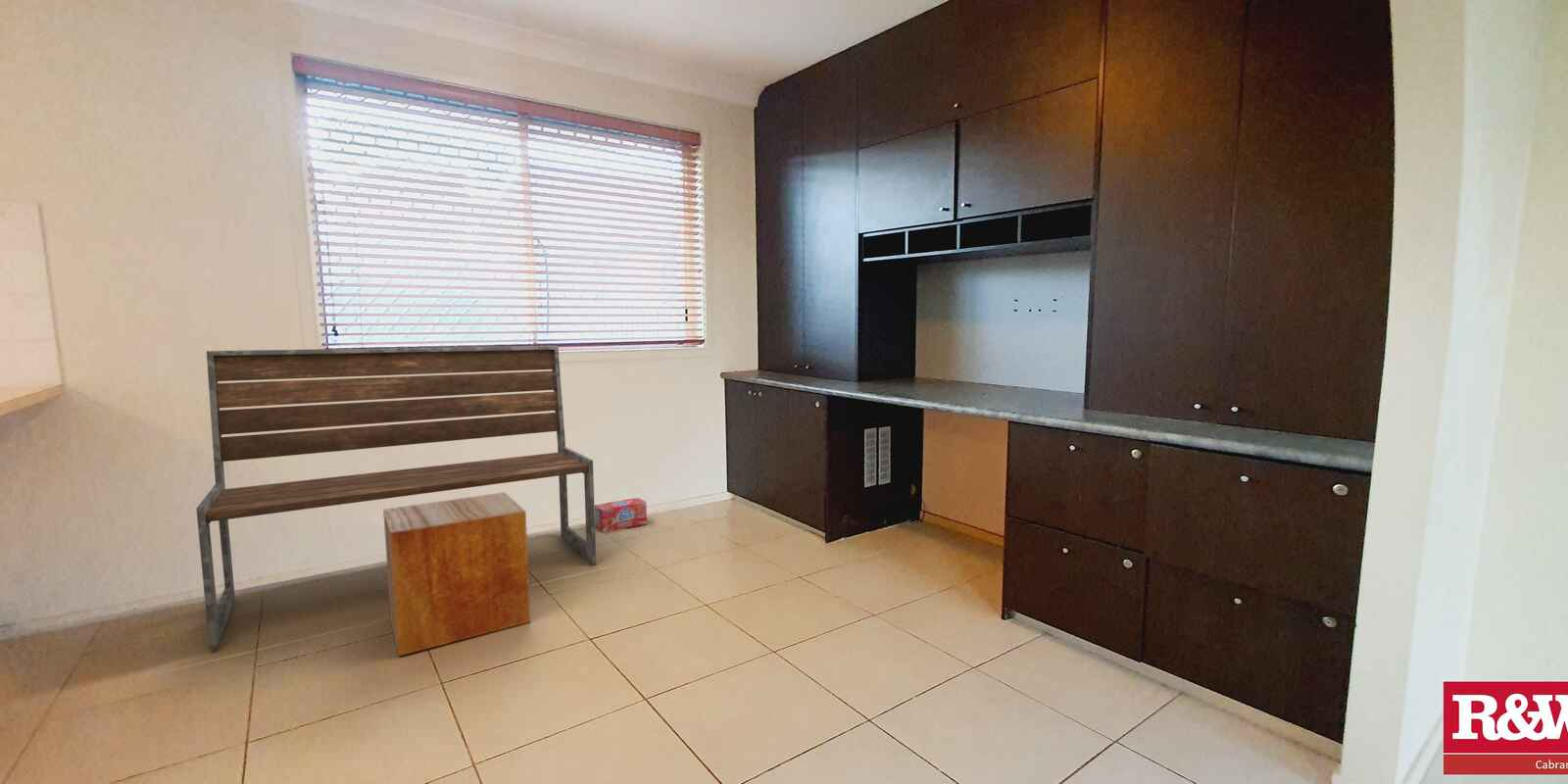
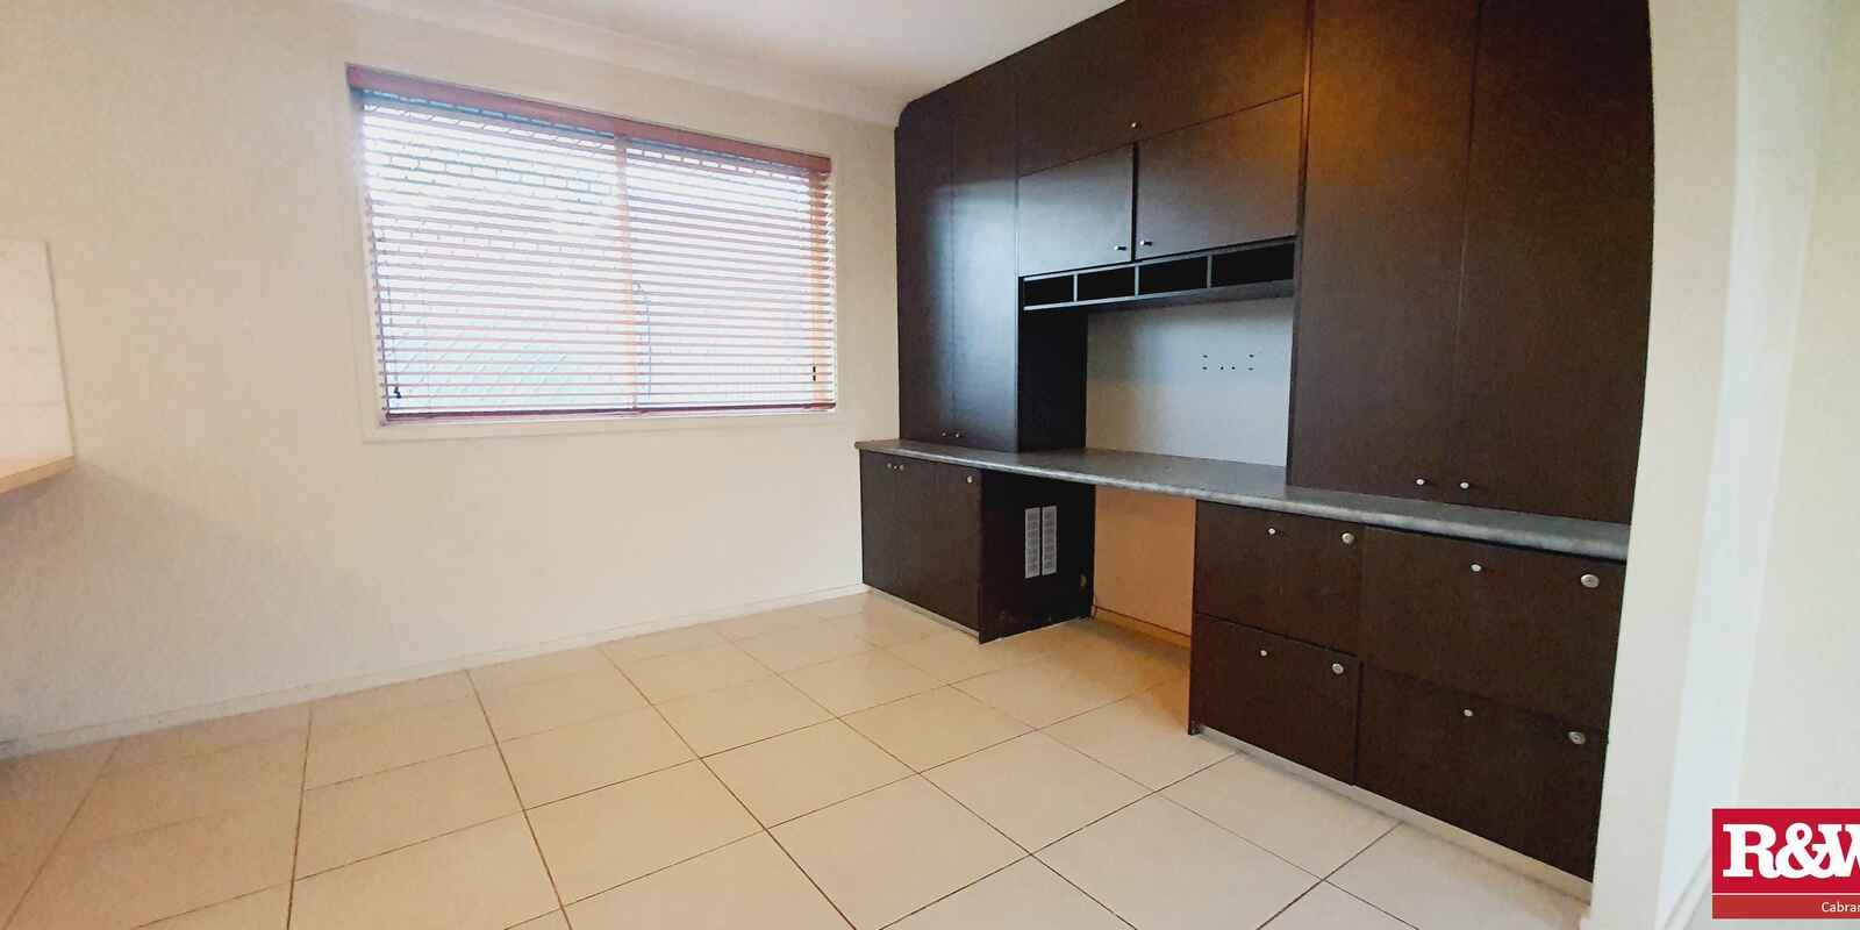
- box [594,497,648,533]
- bench [195,345,597,651]
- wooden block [382,491,531,657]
